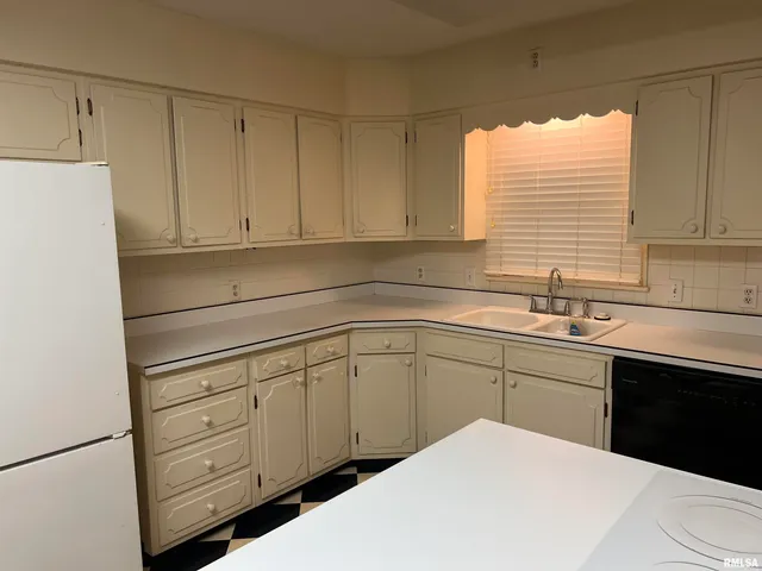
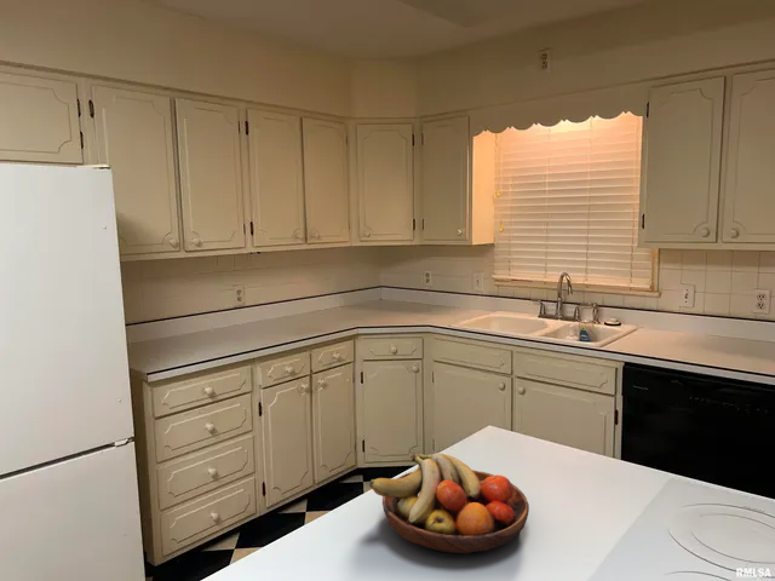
+ fruit bowl [368,451,530,556]
